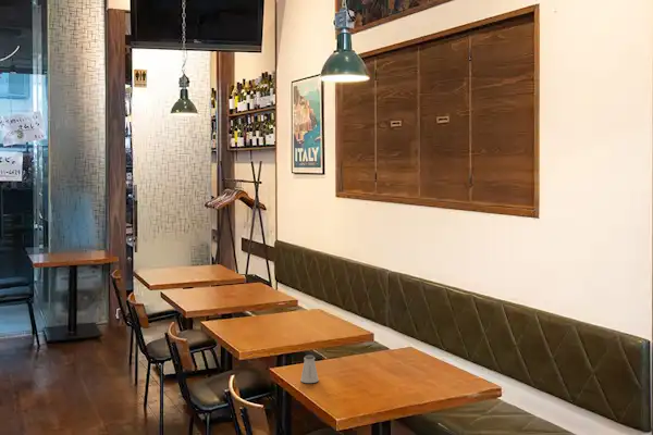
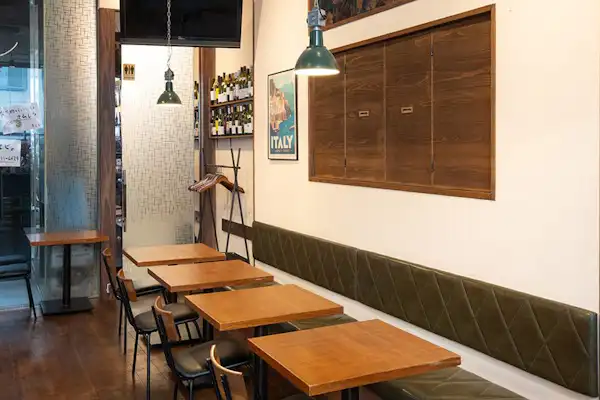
- saltshaker [299,355,320,384]
